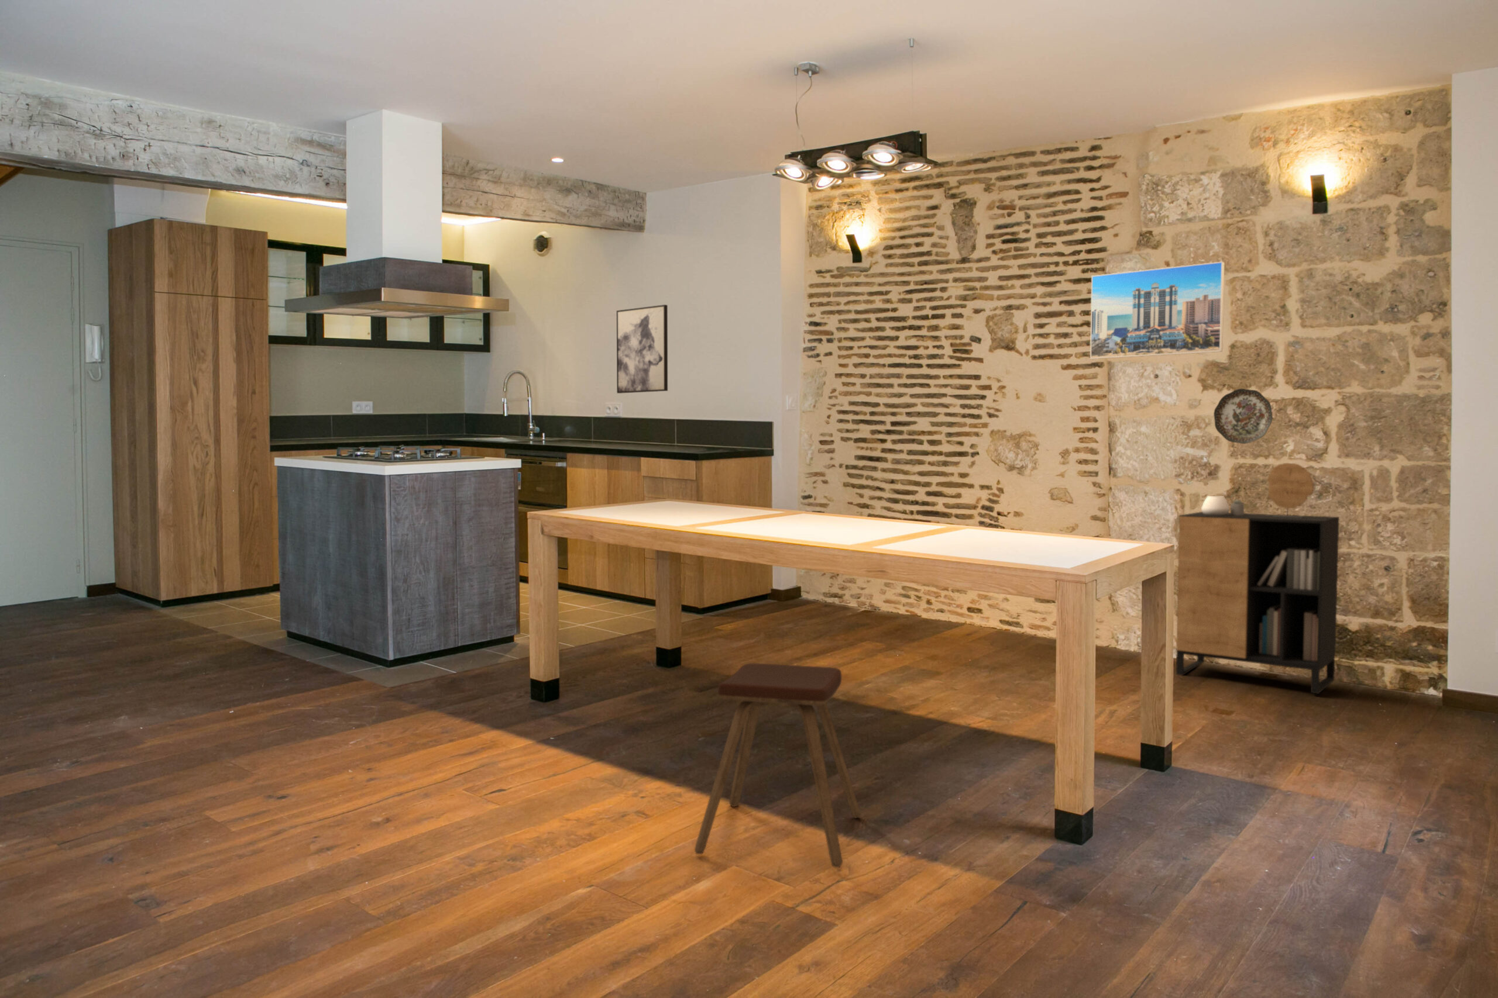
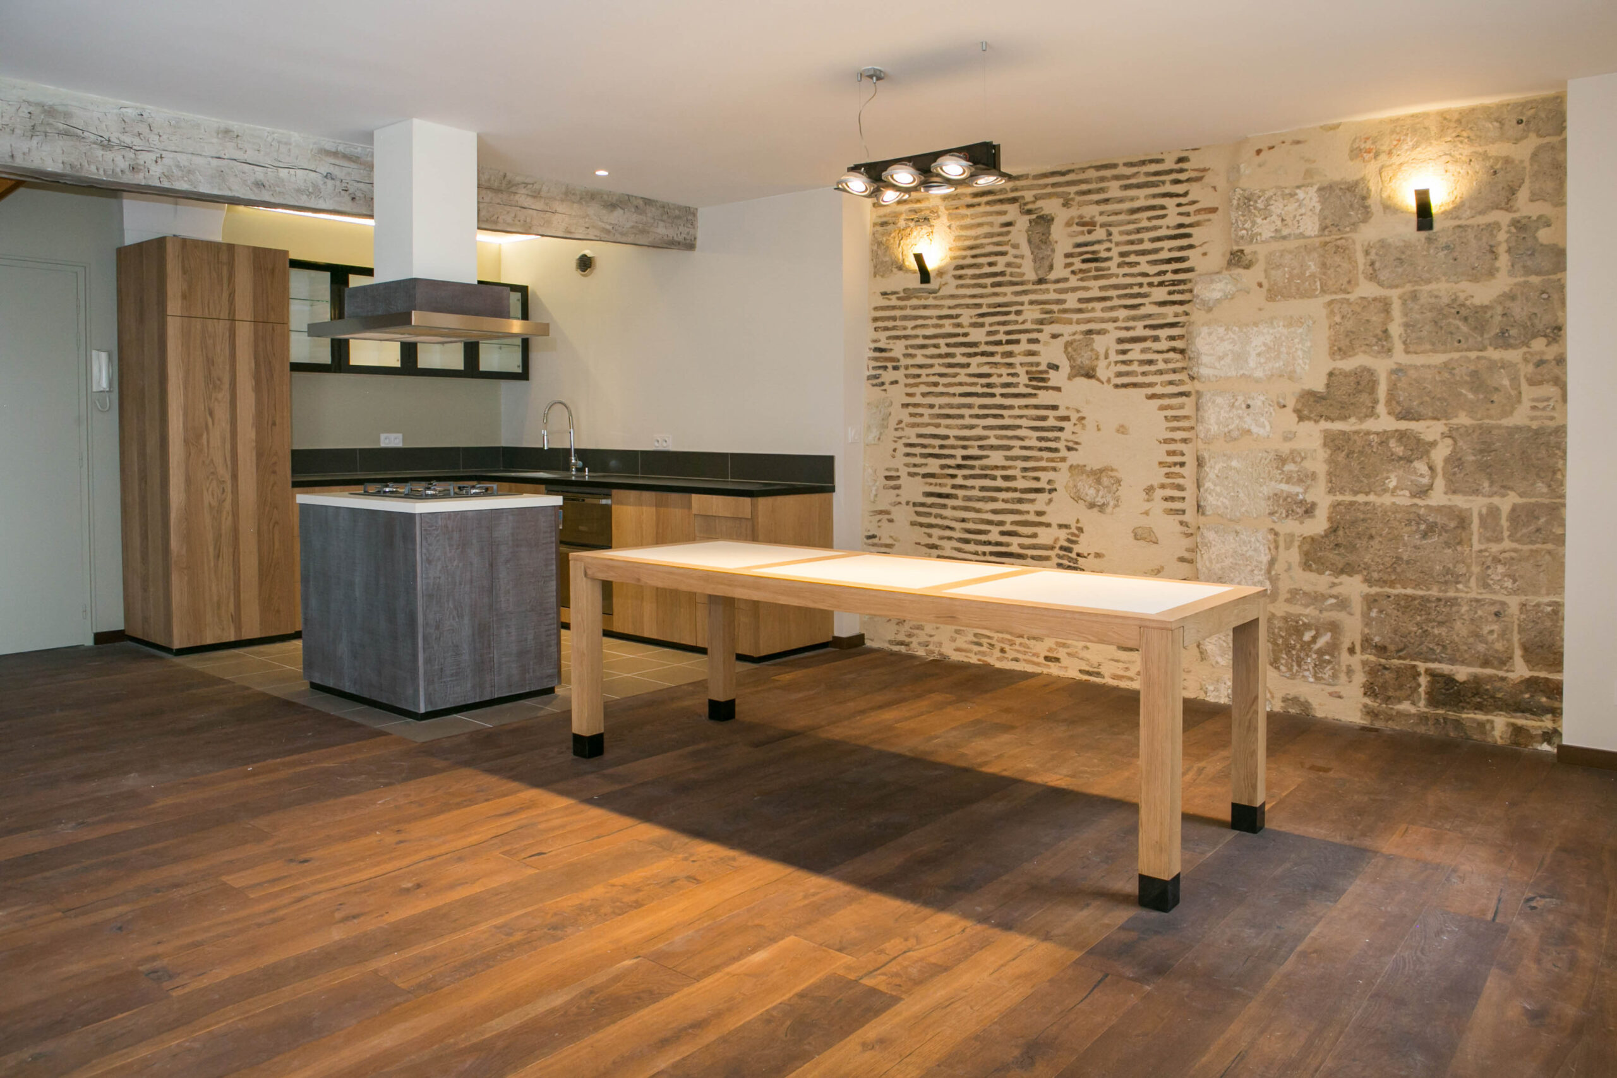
- decorative plate [1213,389,1273,444]
- cabinet [1176,462,1340,695]
- music stool [694,663,862,868]
- wall art [616,304,669,394]
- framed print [1090,261,1225,360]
